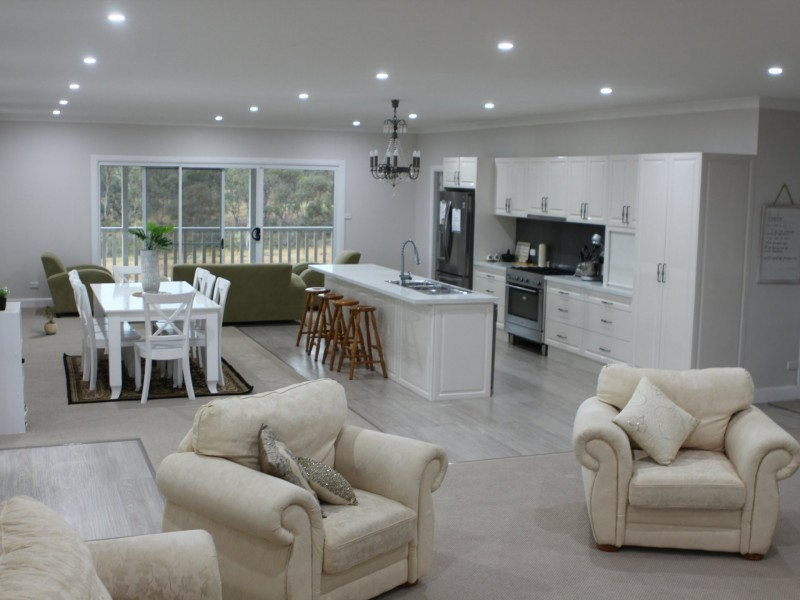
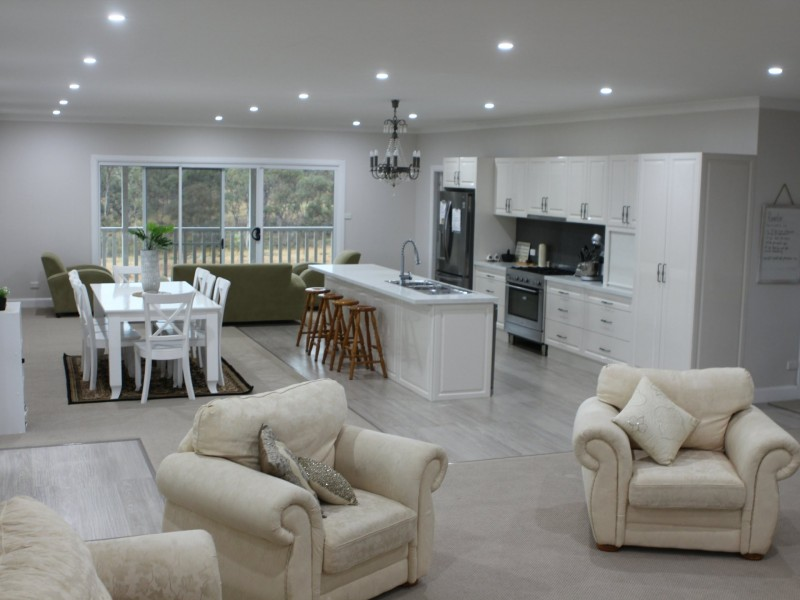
- potted plant [37,303,59,336]
